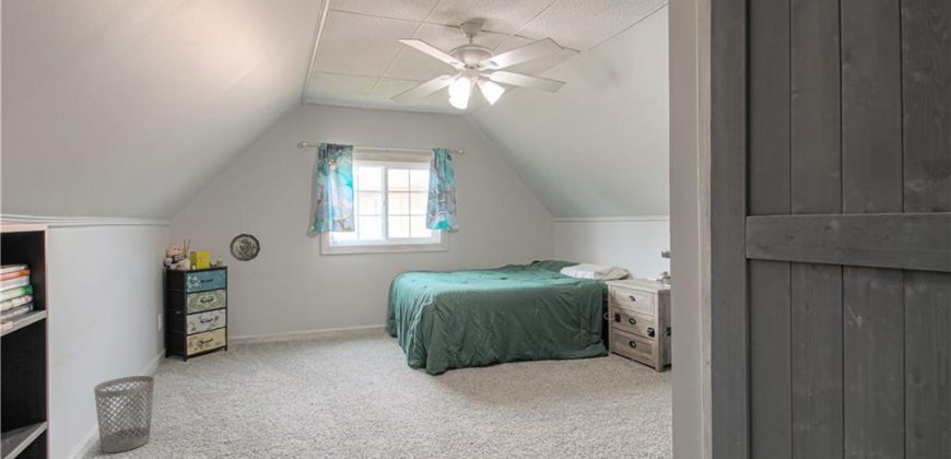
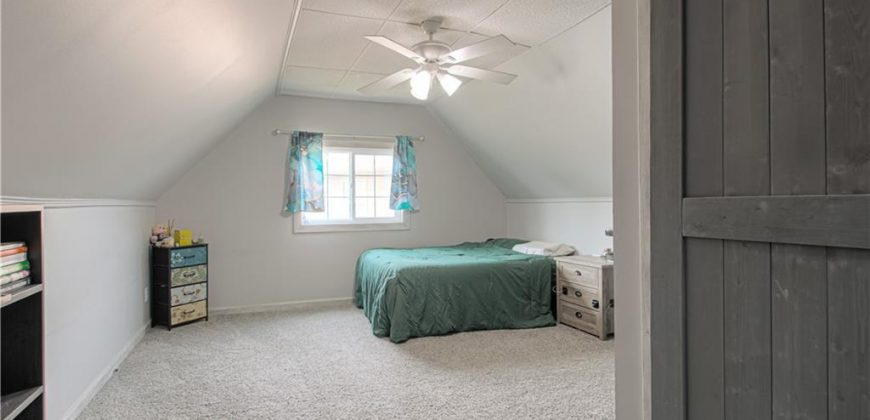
- decorative plate [228,233,261,262]
- wastebasket [93,375,155,454]
